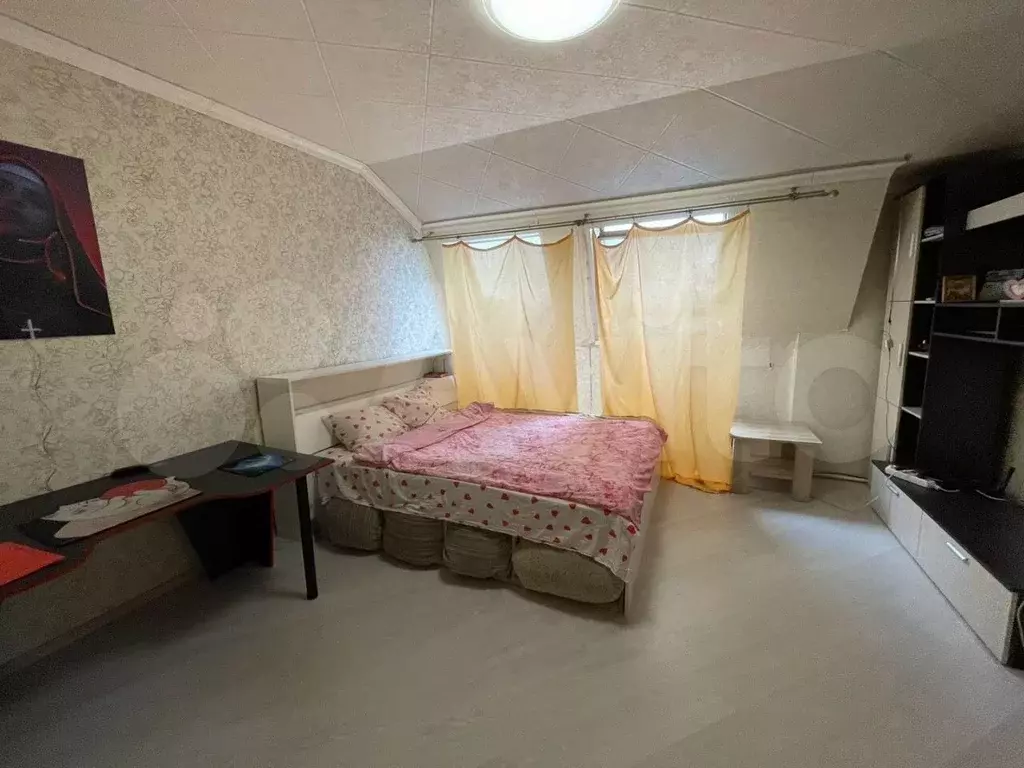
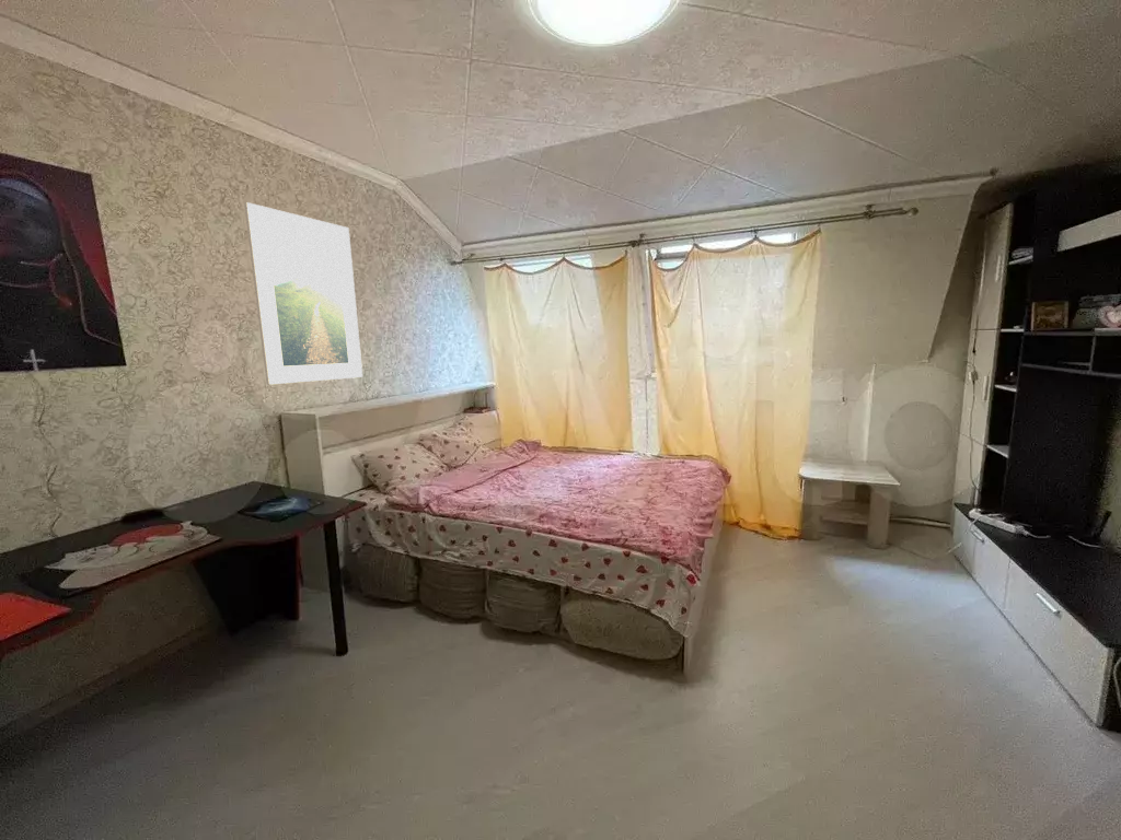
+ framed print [243,201,363,386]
